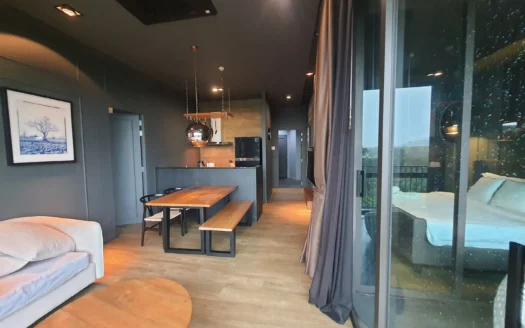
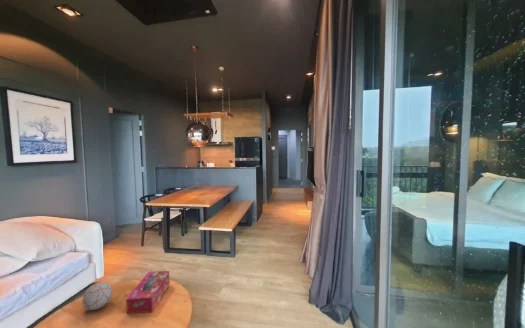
+ tissue box [125,270,171,314]
+ decorative ball [81,281,113,311]
